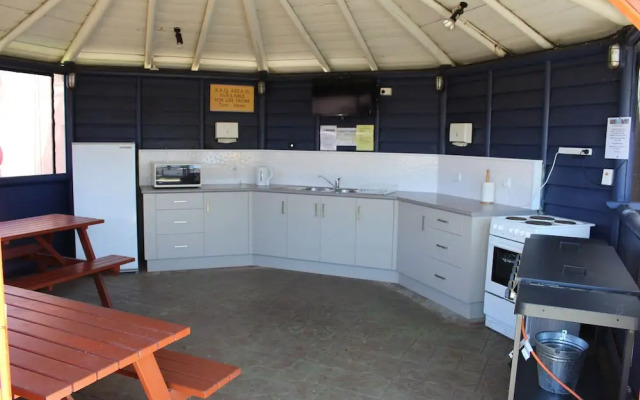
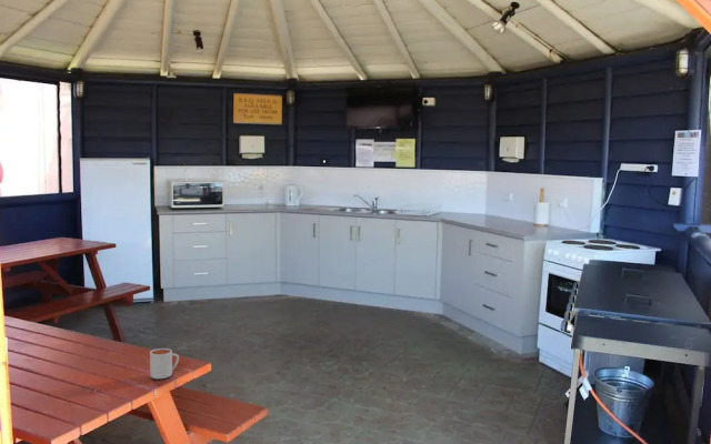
+ mug [149,347,180,380]
